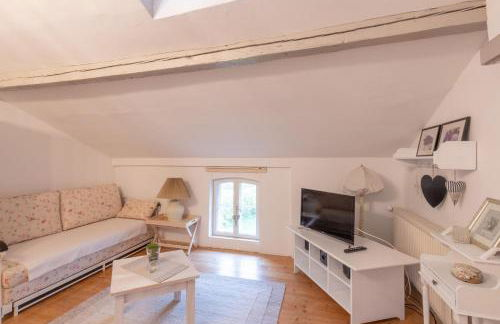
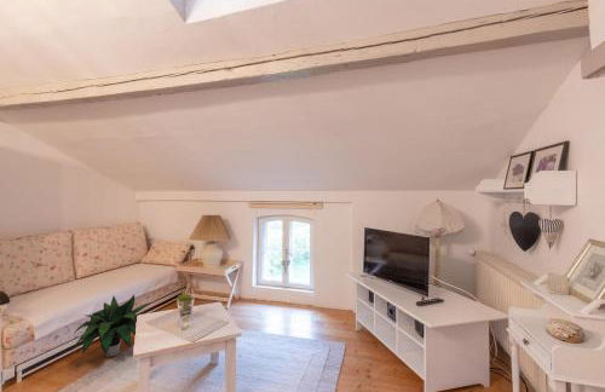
+ potted plant [69,293,151,358]
